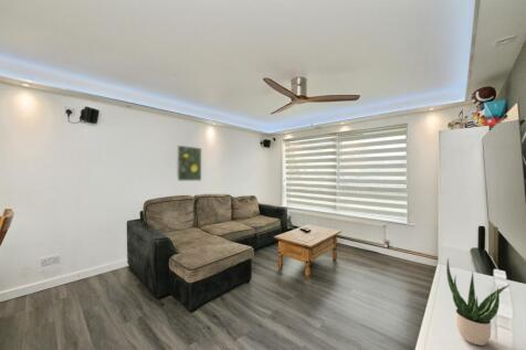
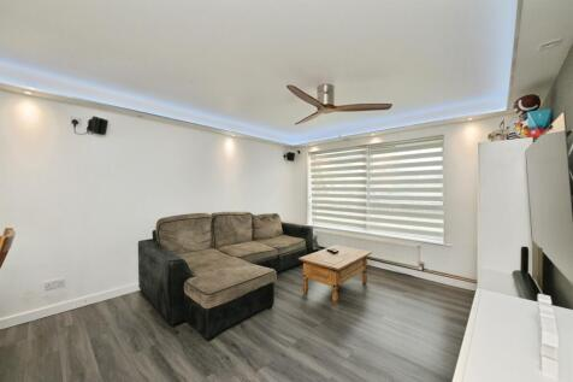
- potted plant [445,257,511,347]
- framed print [176,145,202,182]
